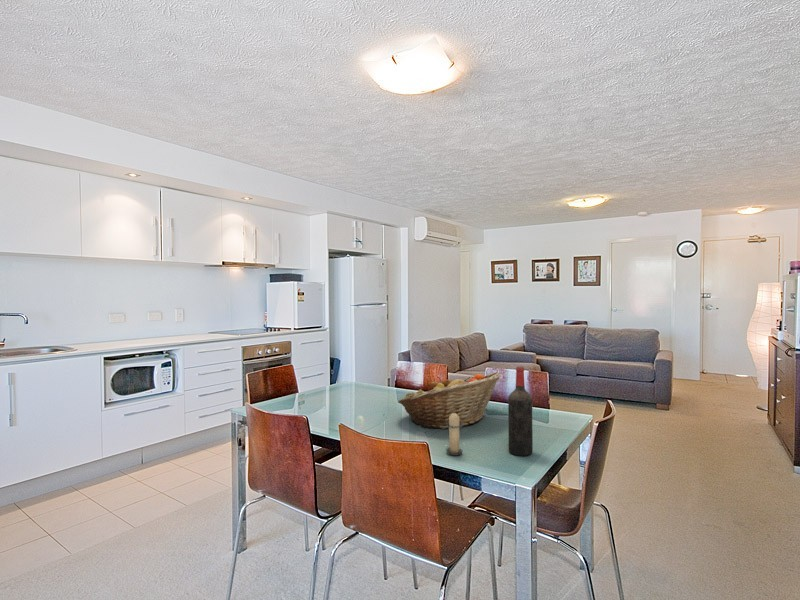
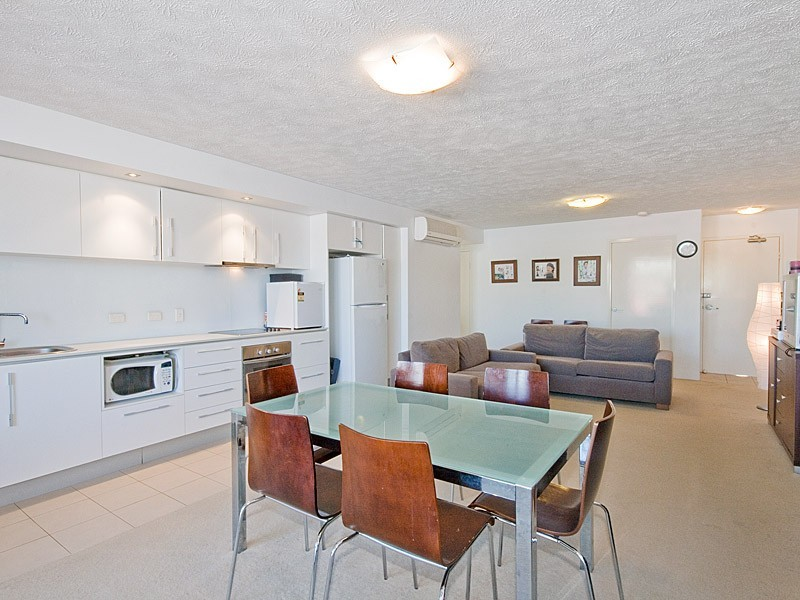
- wine bottle [507,365,534,457]
- candle [444,412,463,456]
- fruit basket [397,371,501,430]
